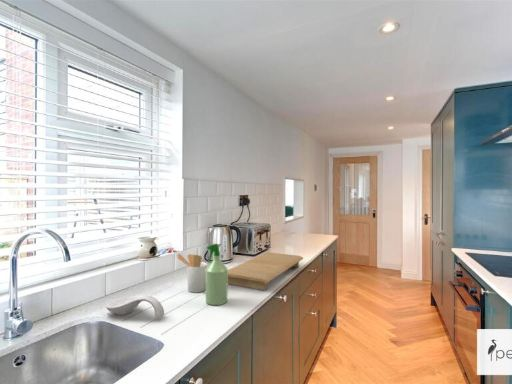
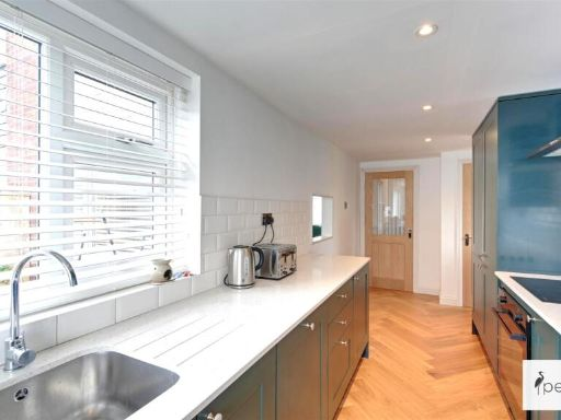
- utensil holder [176,253,208,293]
- cutting board [227,251,304,291]
- spray bottle [205,243,229,306]
- spoon rest [105,294,165,320]
